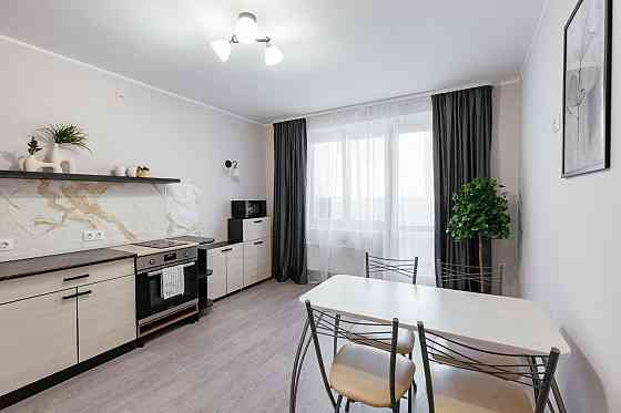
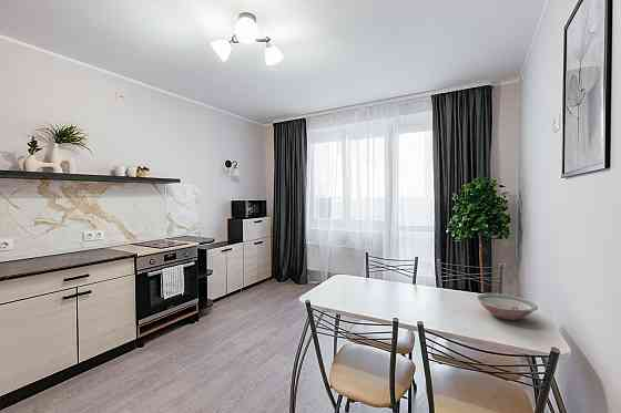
+ bowl [475,292,539,321]
